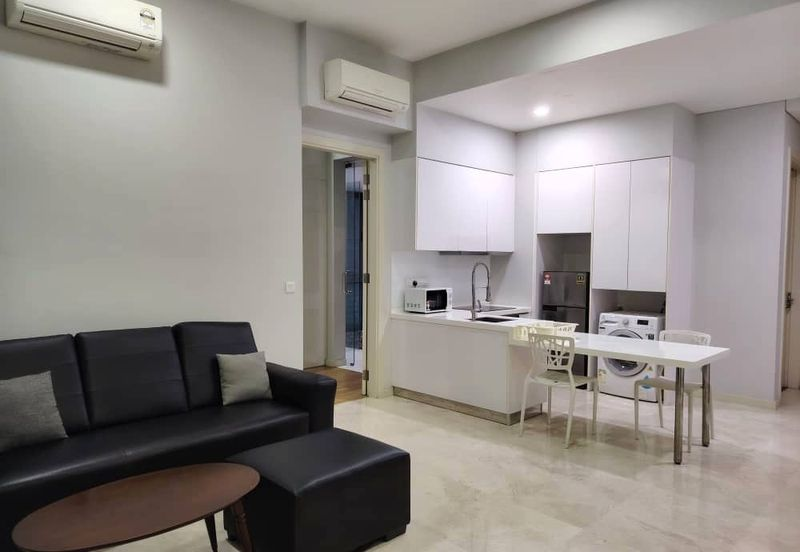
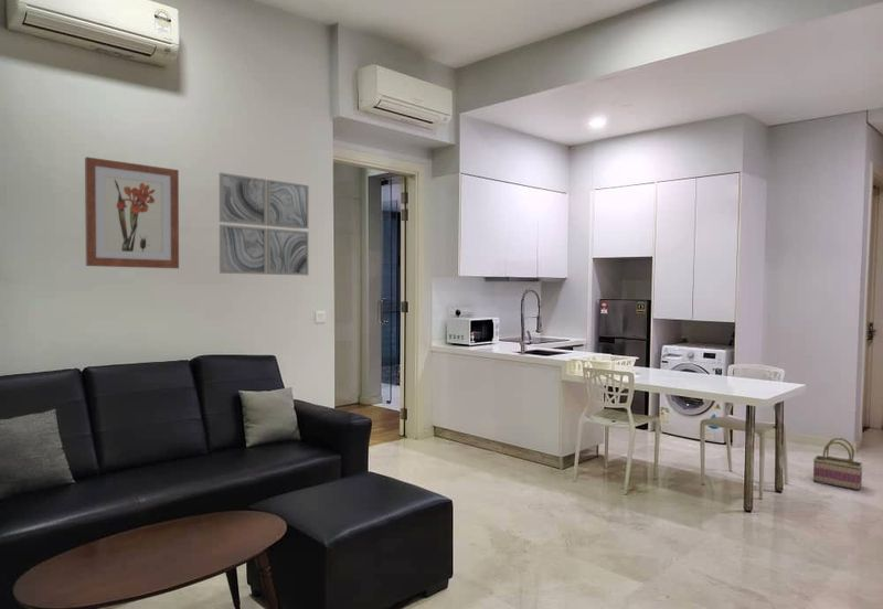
+ wall art [219,172,309,277]
+ wall art [84,156,180,269]
+ basket [812,437,864,491]
